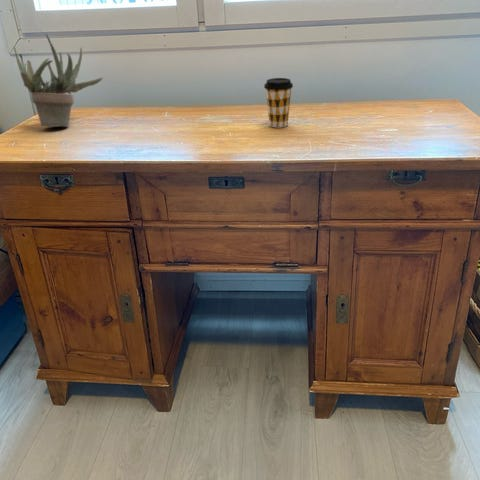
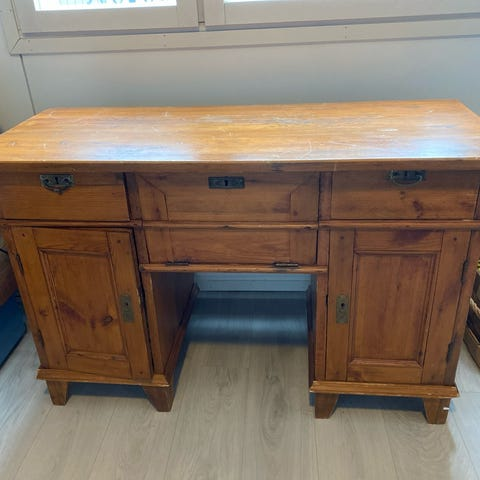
- coffee cup [263,77,294,128]
- succulent plant [13,33,104,128]
